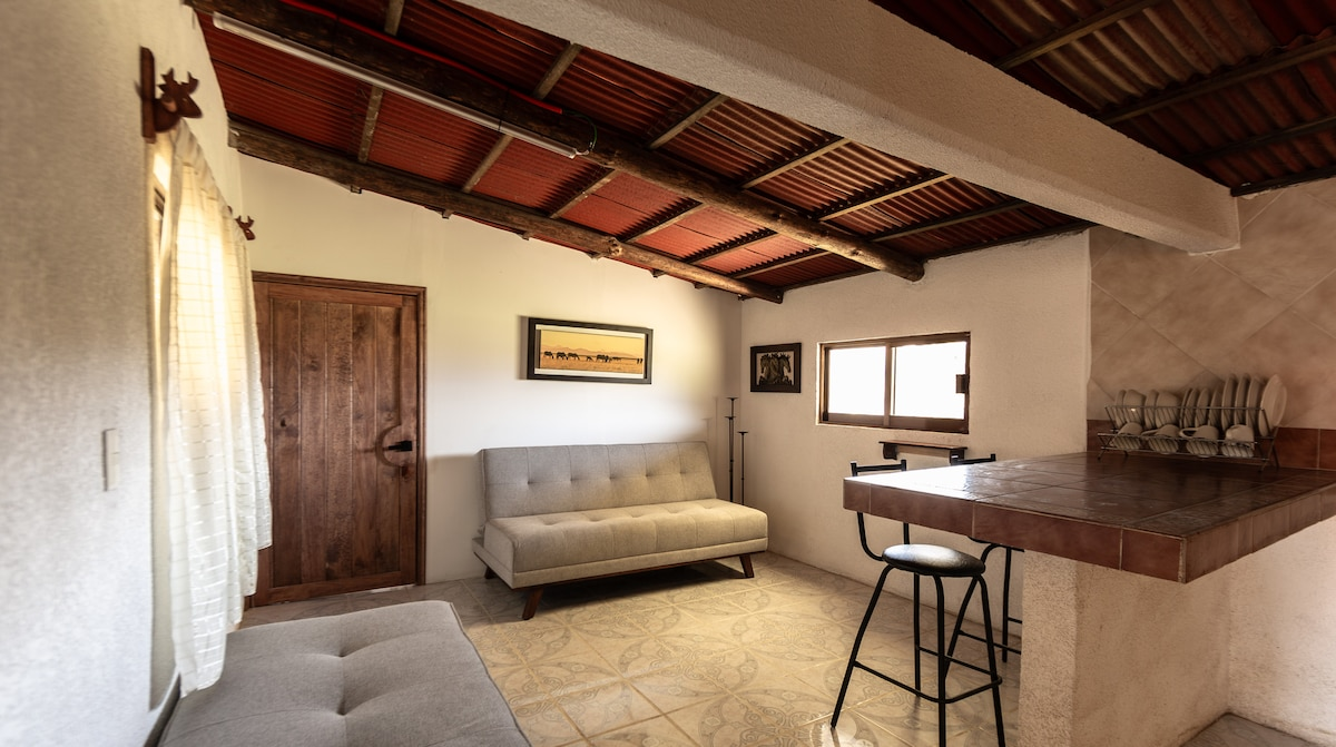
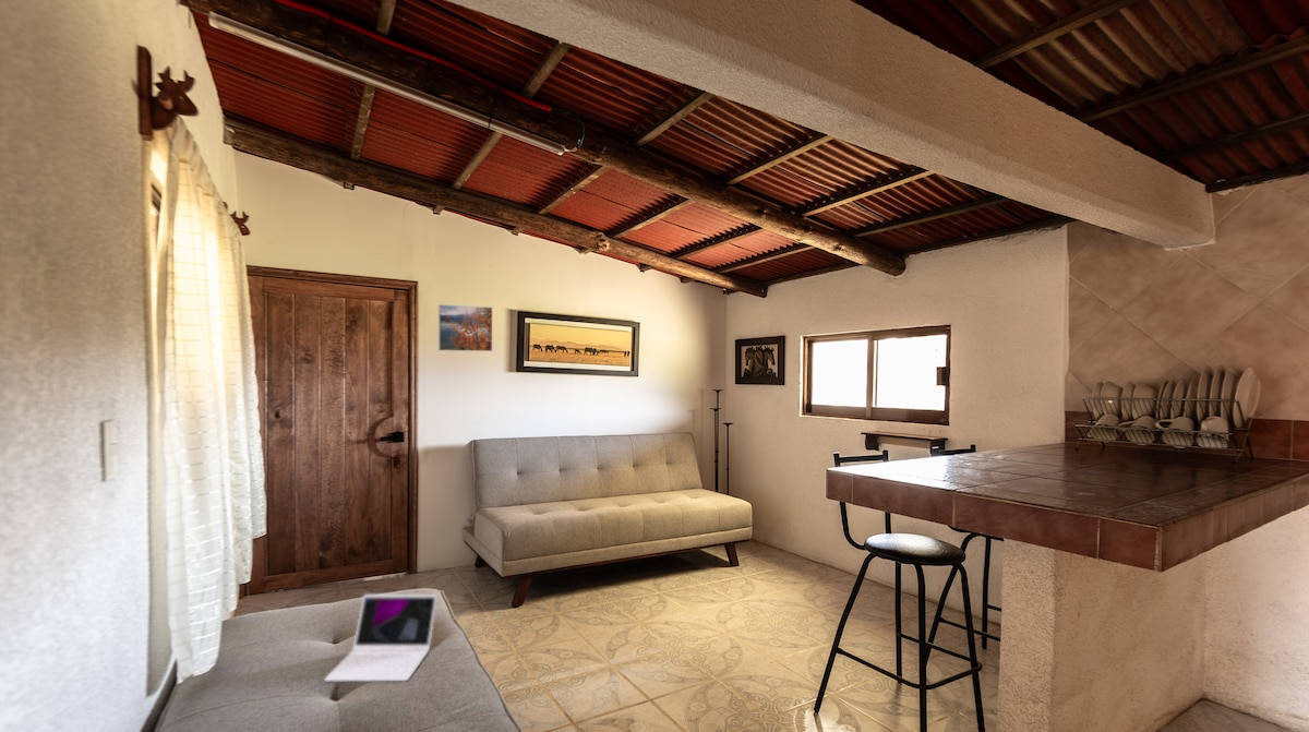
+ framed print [437,303,493,352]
+ laptop [323,593,439,682]
